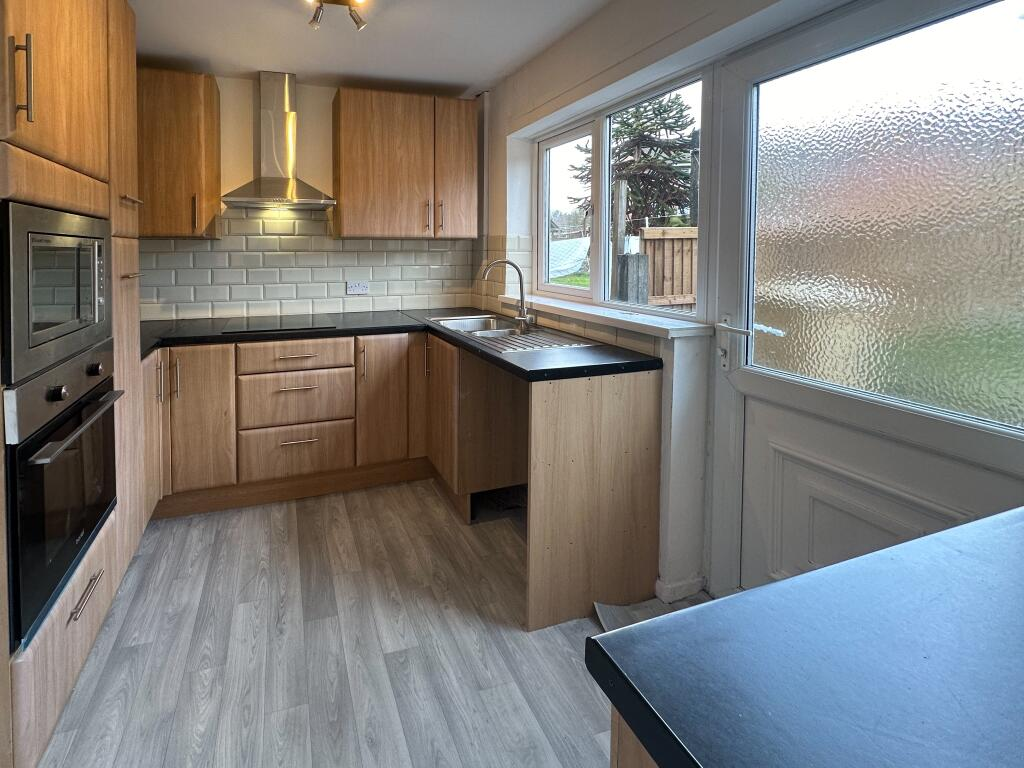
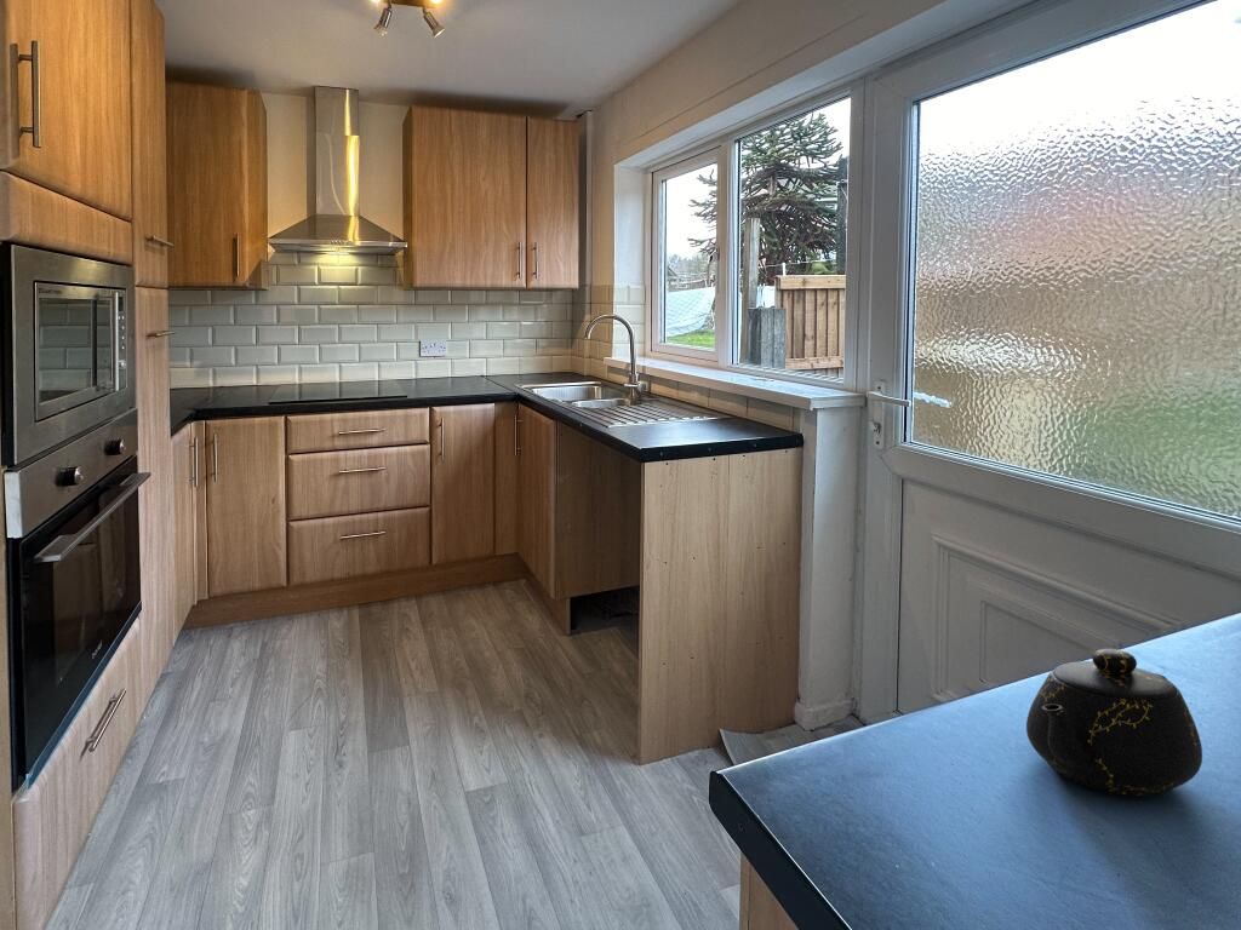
+ teapot [1025,648,1203,797]
